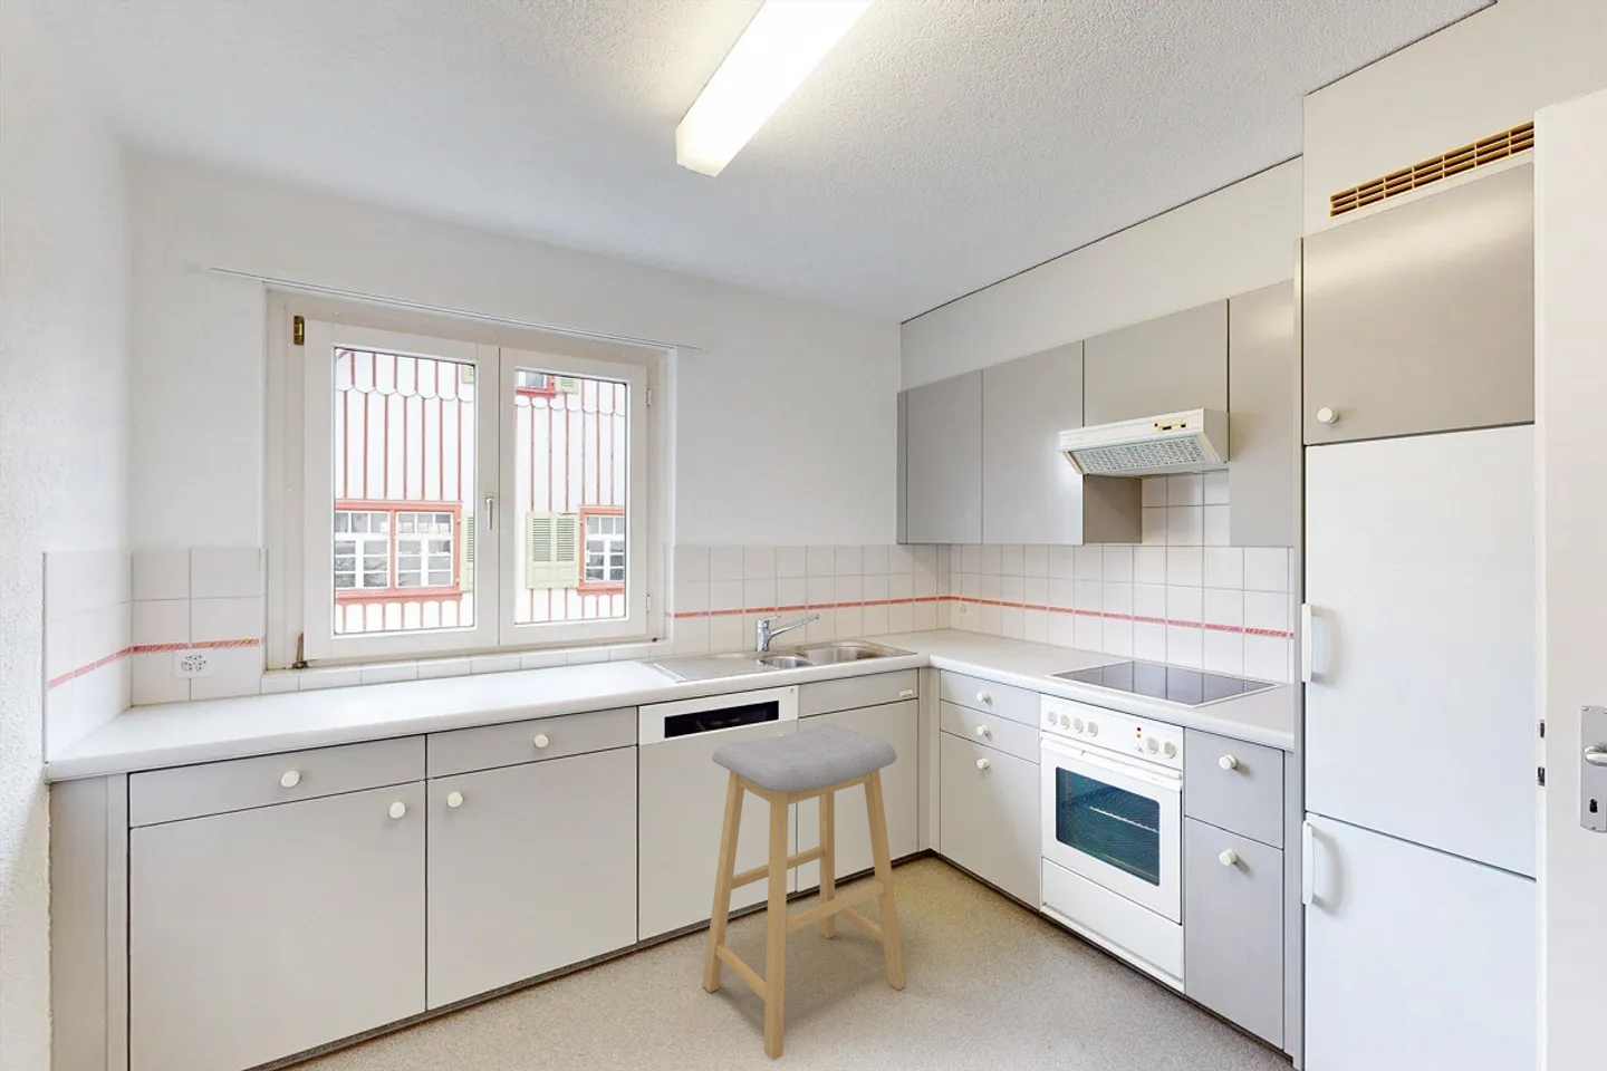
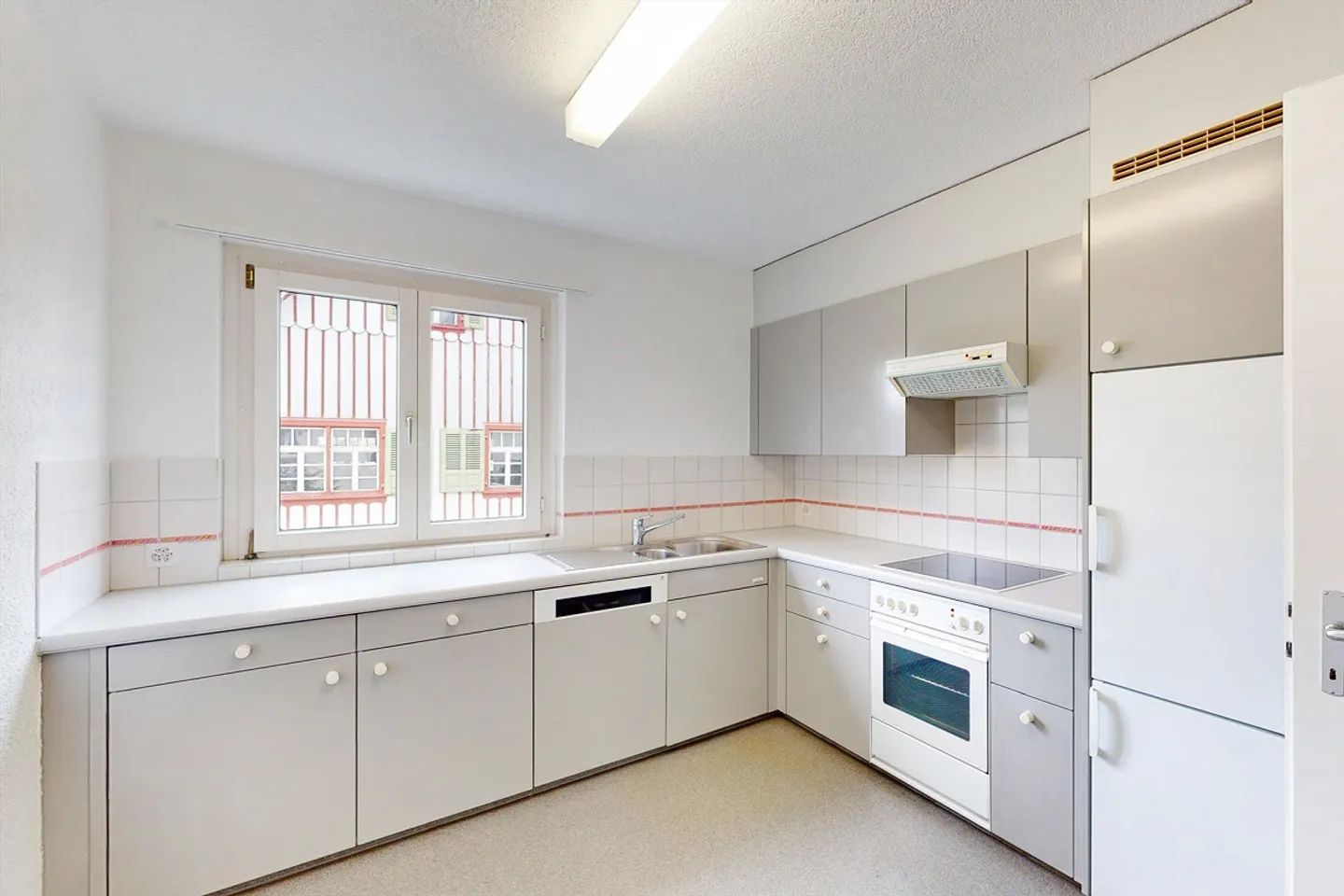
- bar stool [702,722,906,1061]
